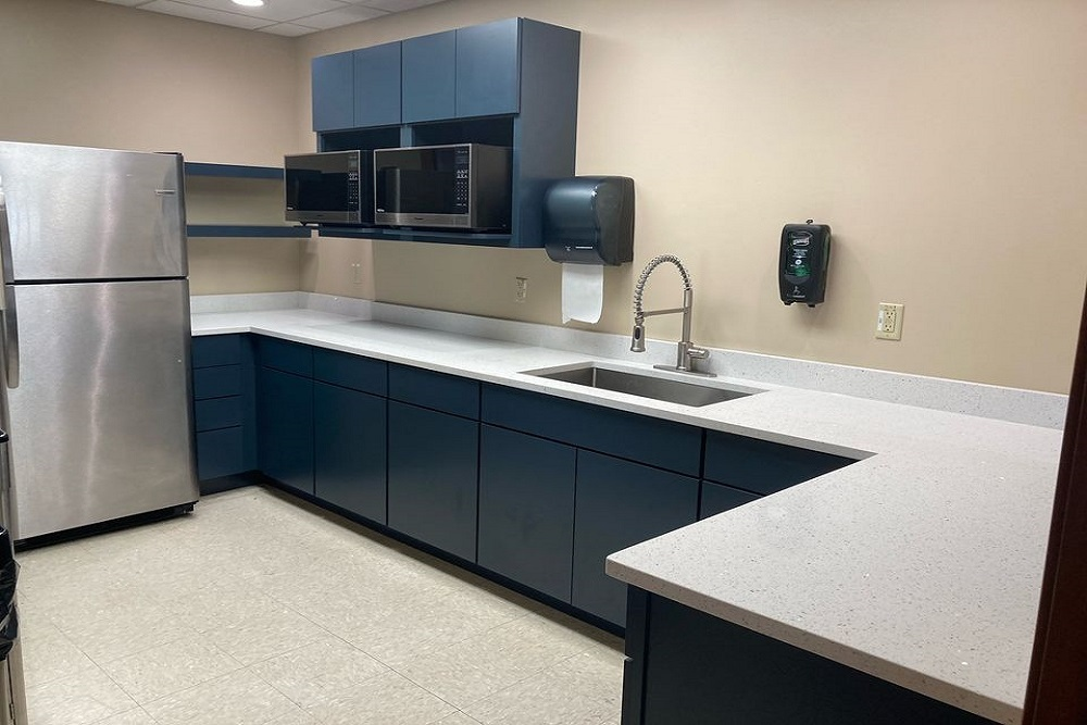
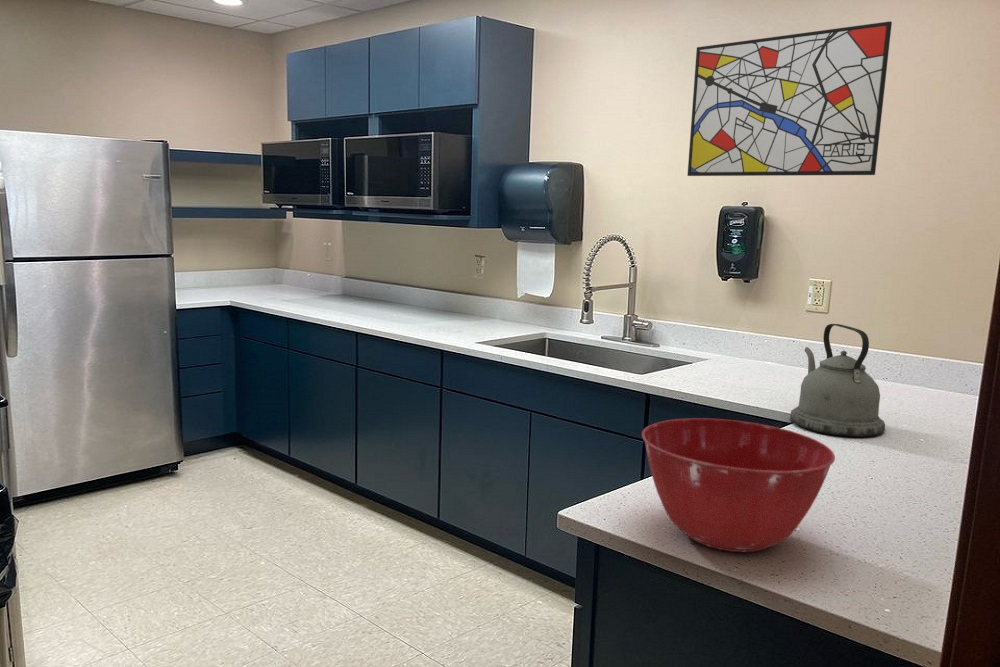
+ kettle [789,323,886,438]
+ mixing bowl [641,417,836,553]
+ wall art [686,20,893,177]
